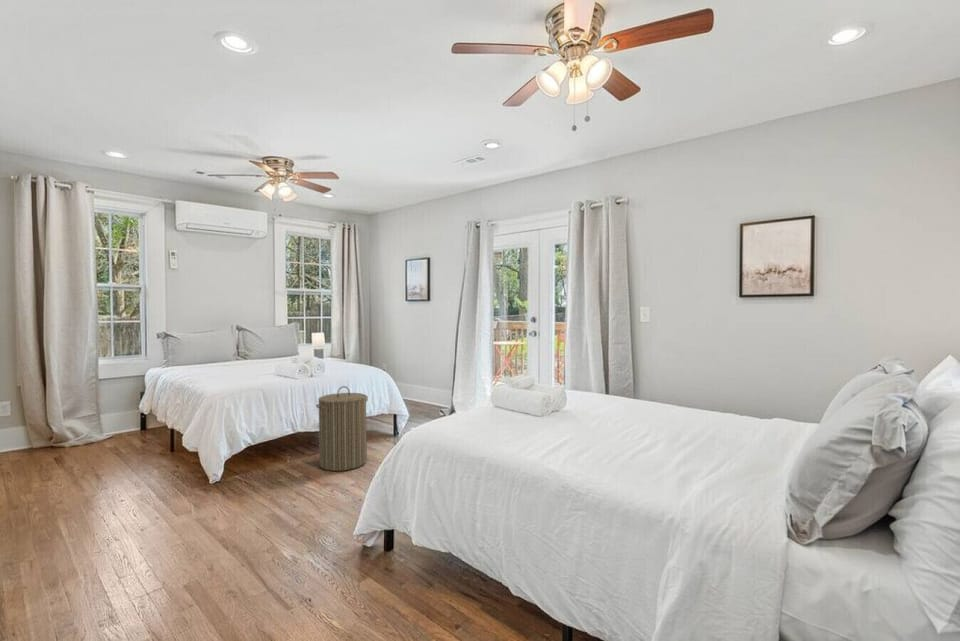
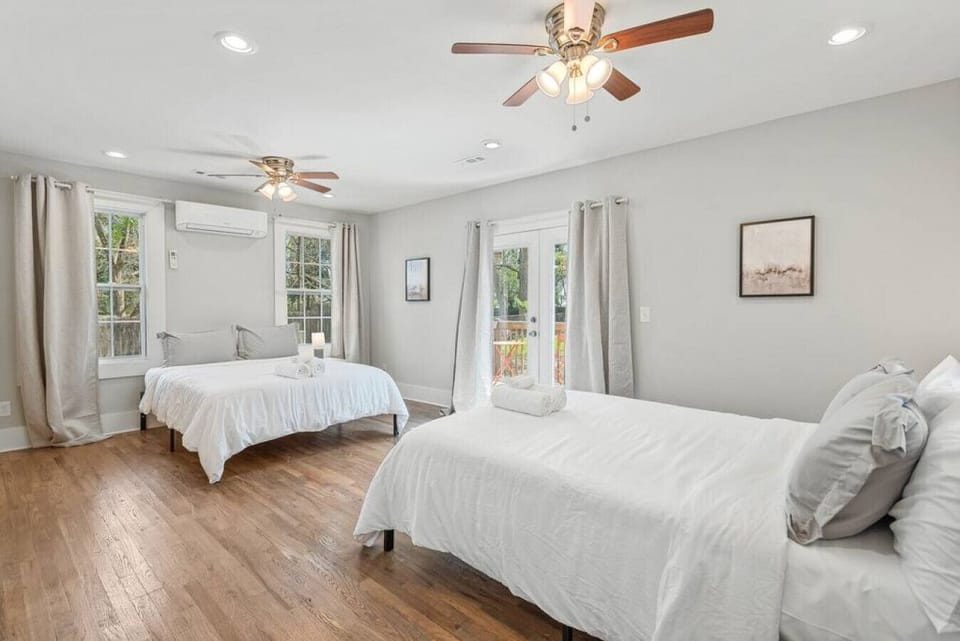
- laundry hamper [315,385,369,472]
